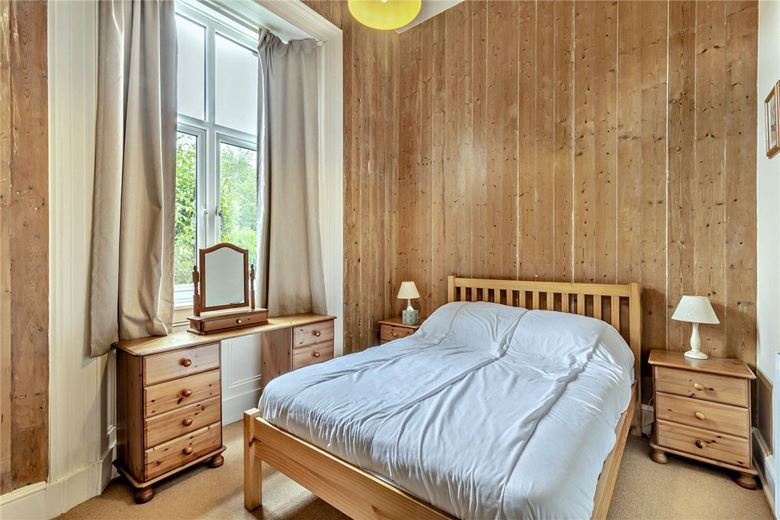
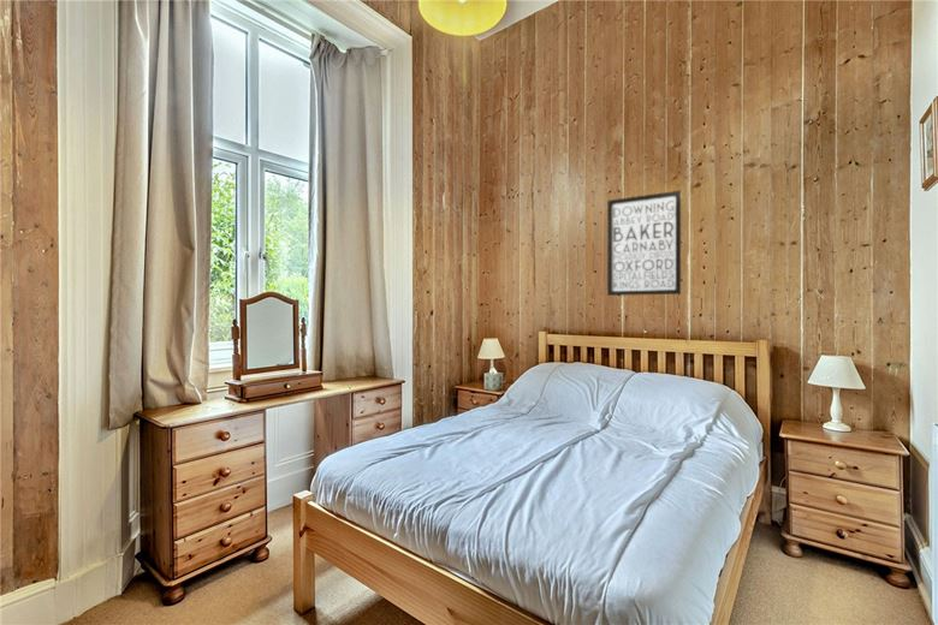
+ wall art [606,189,682,297]
